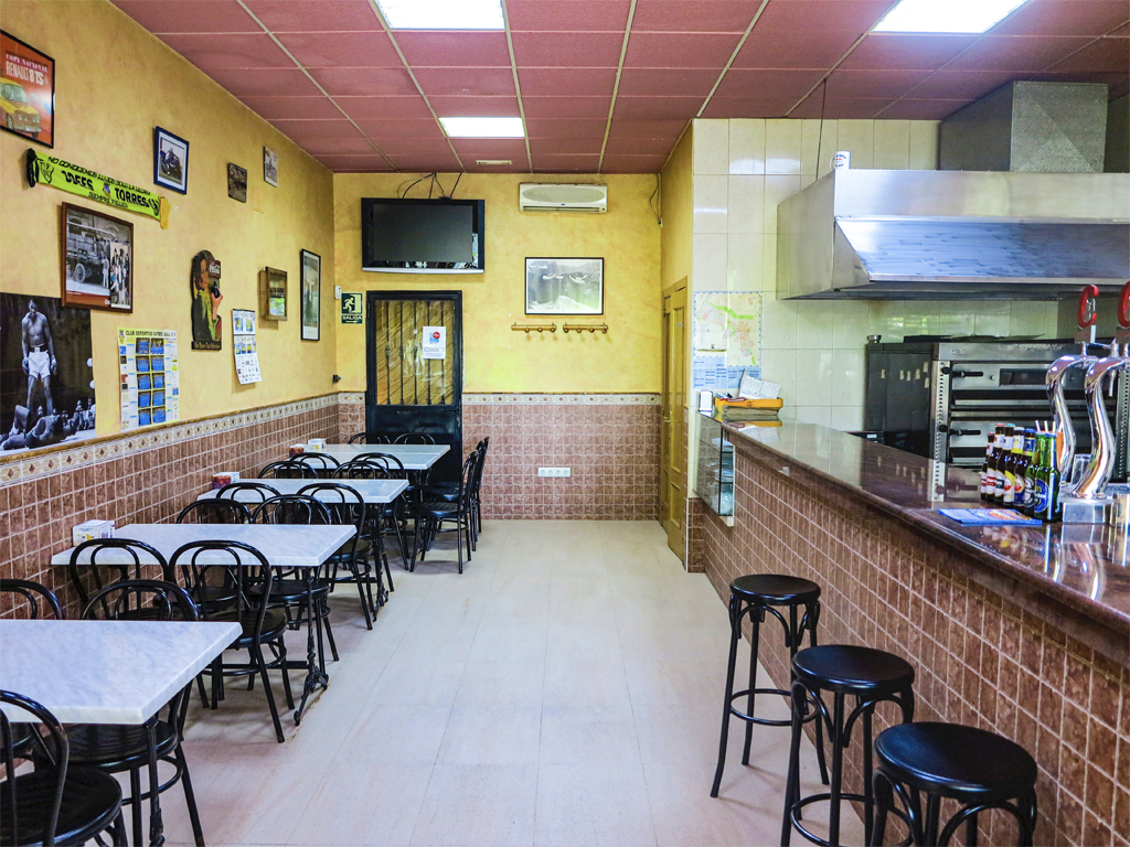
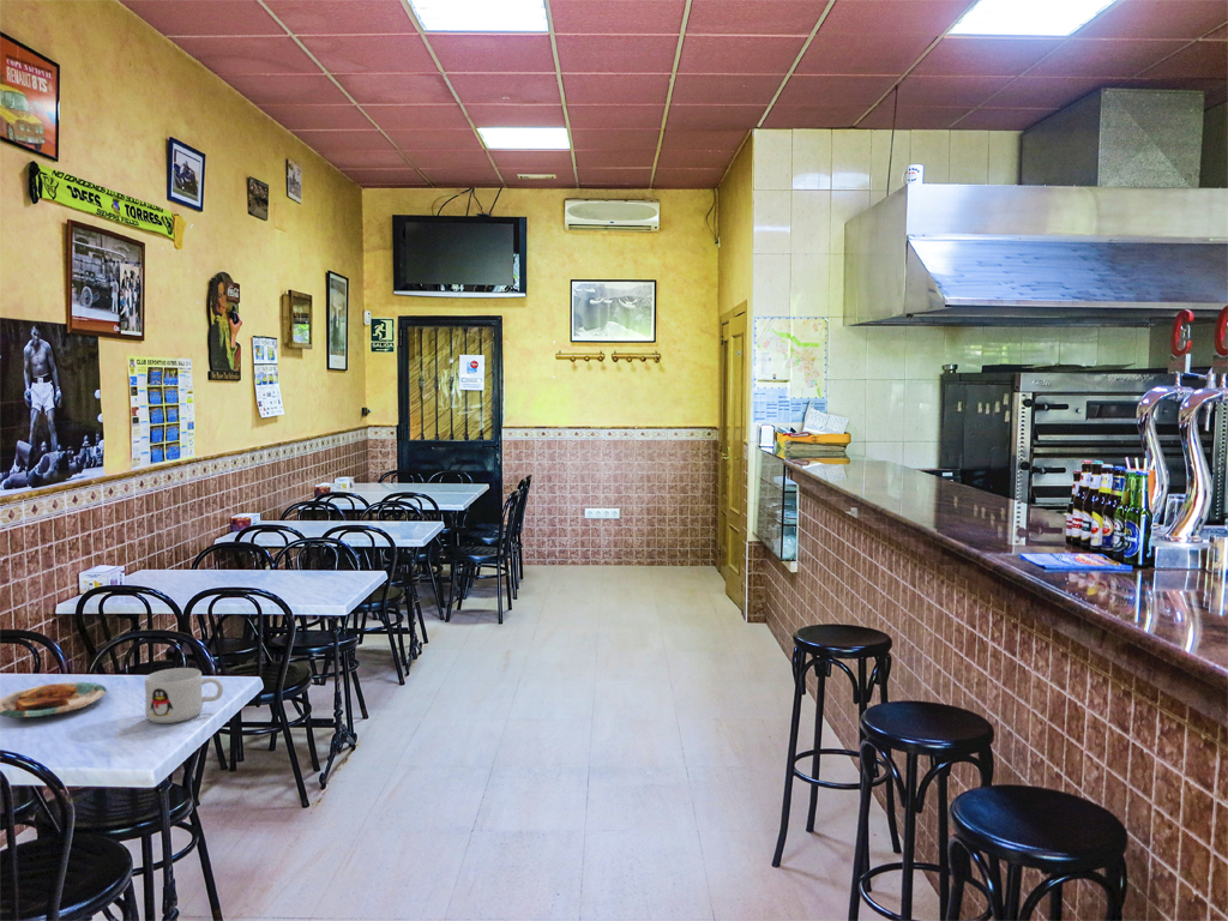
+ plate [0,681,109,720]
+ mug [144,667,224,724]
